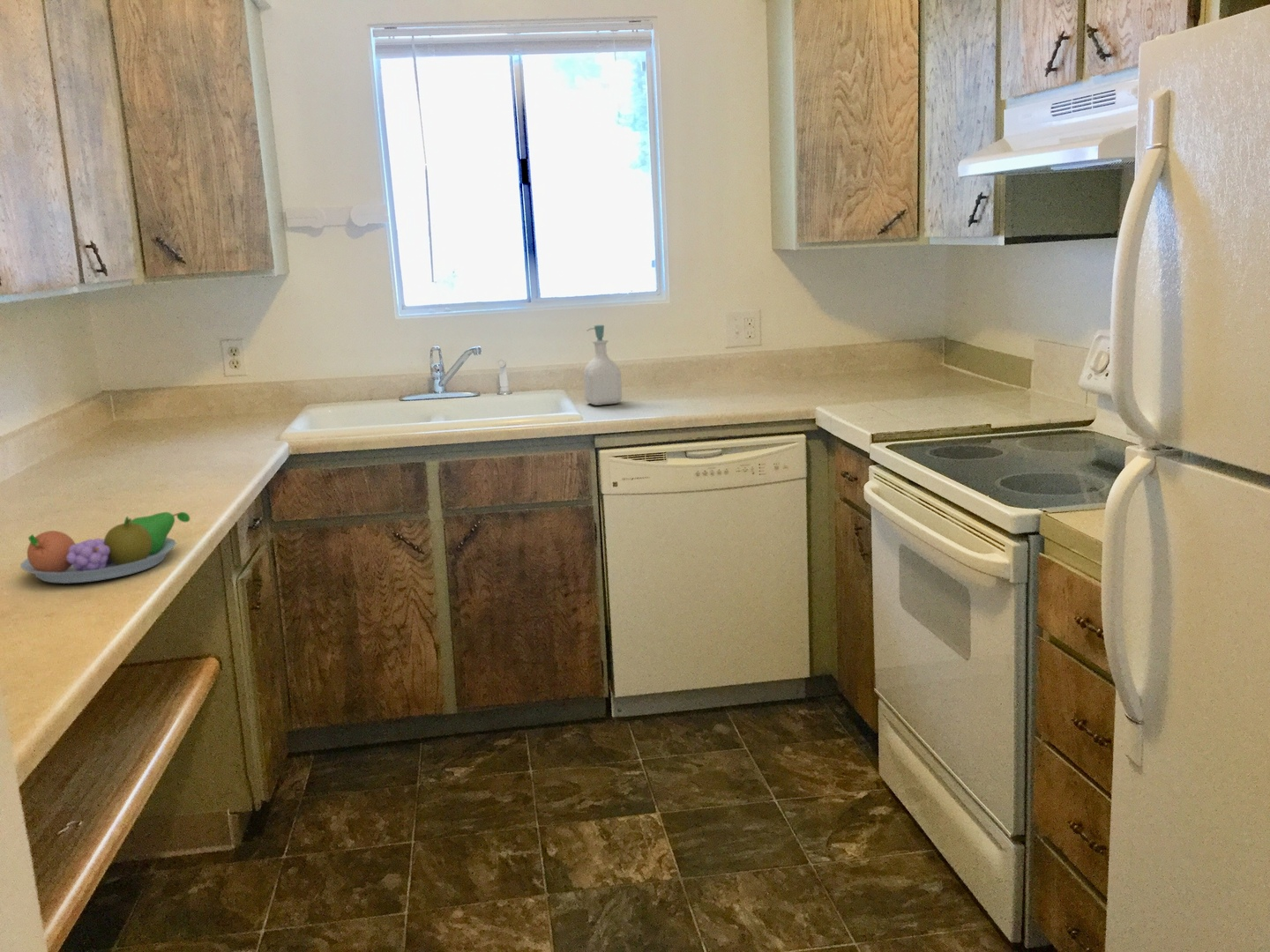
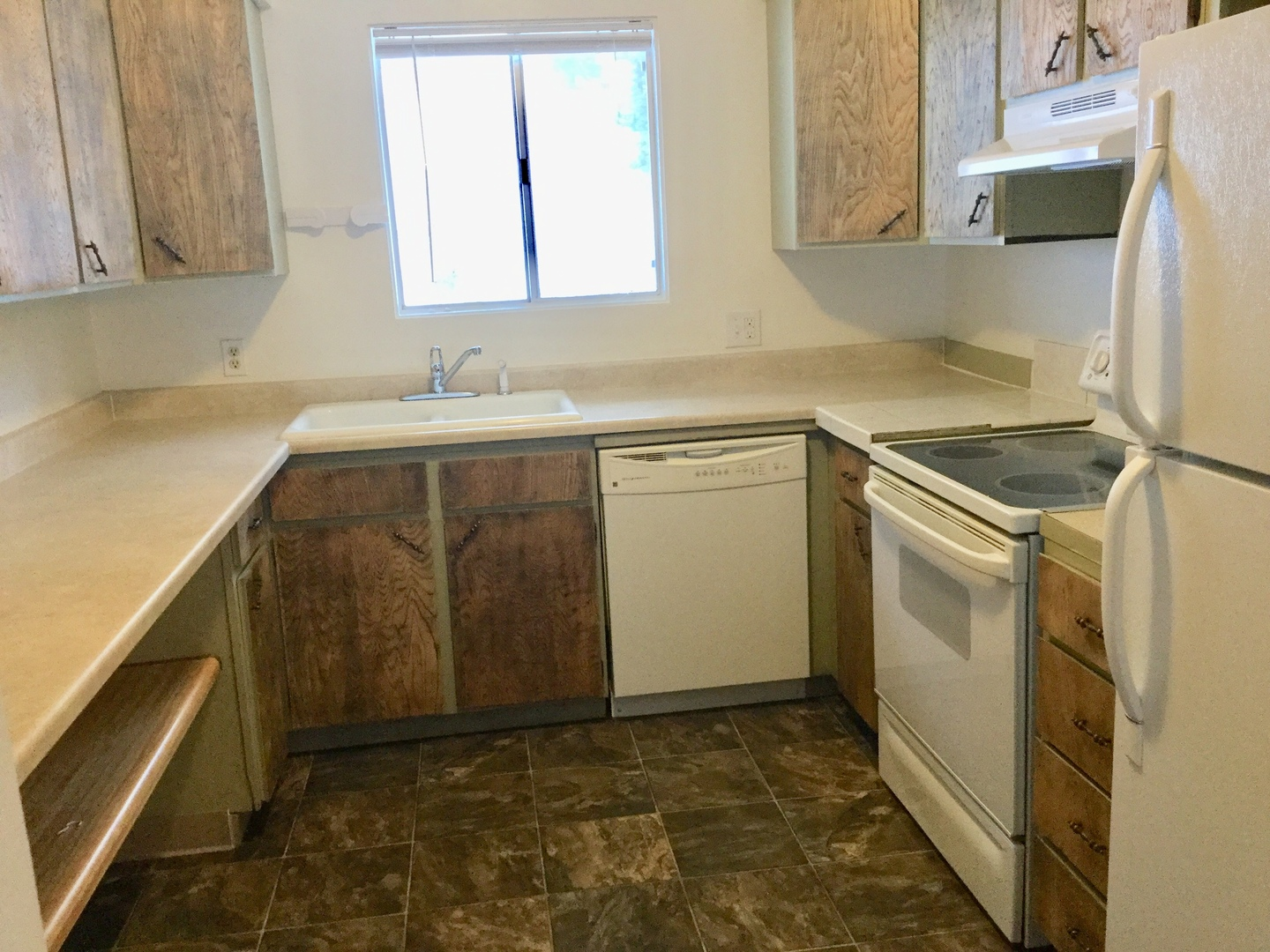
- fruit bowl [19,511,191,584]
- soap bottle [582,324,623,406]
